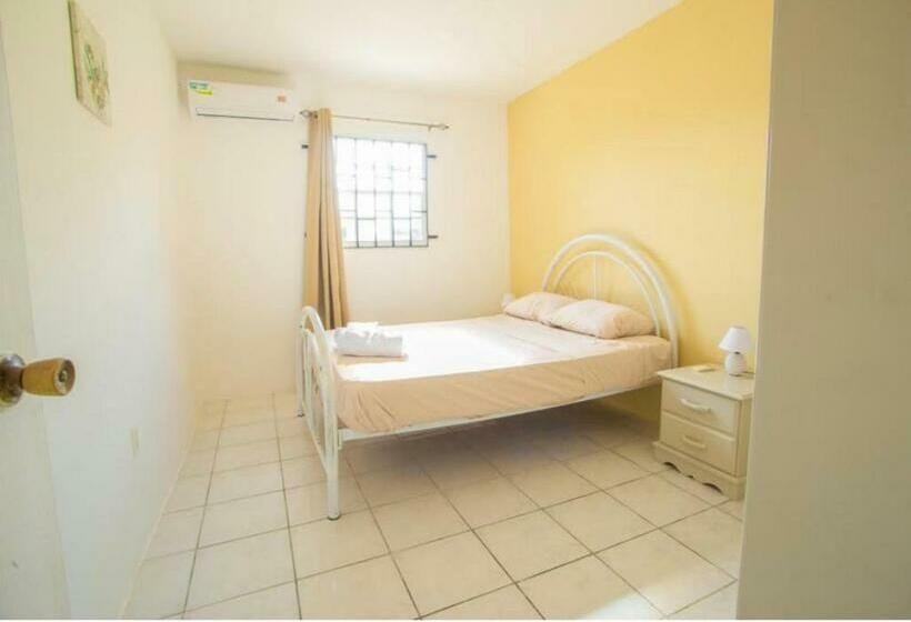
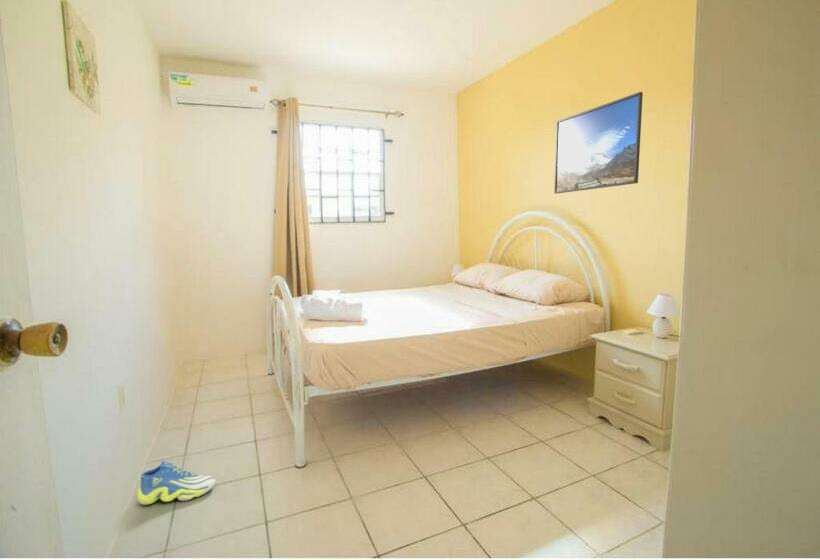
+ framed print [553,91,644,195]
+ sneaker [136,460,216,506]
